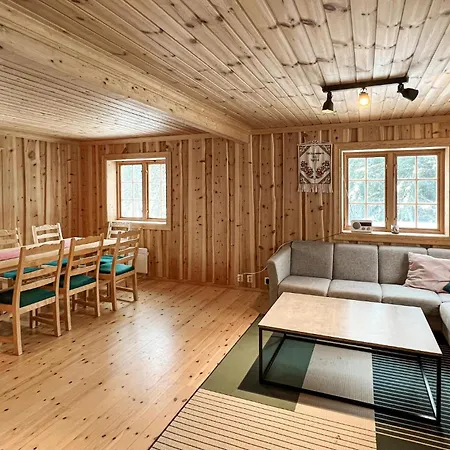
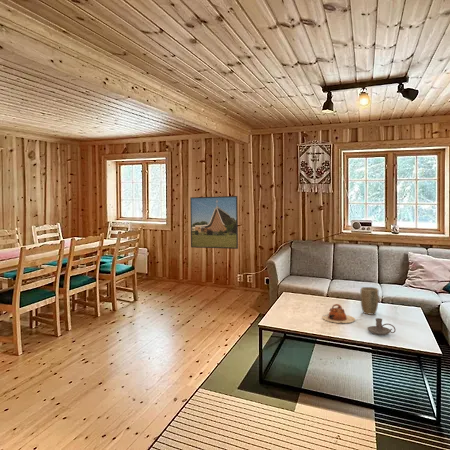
+ teapot [321,303,356,324]
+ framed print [189,195,239,250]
+ plant pot [359,286,380,316]
+ candle holder [367,317,397,336]
